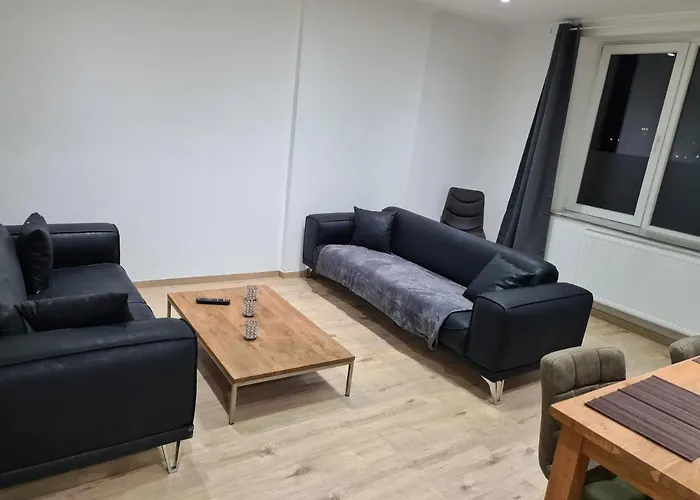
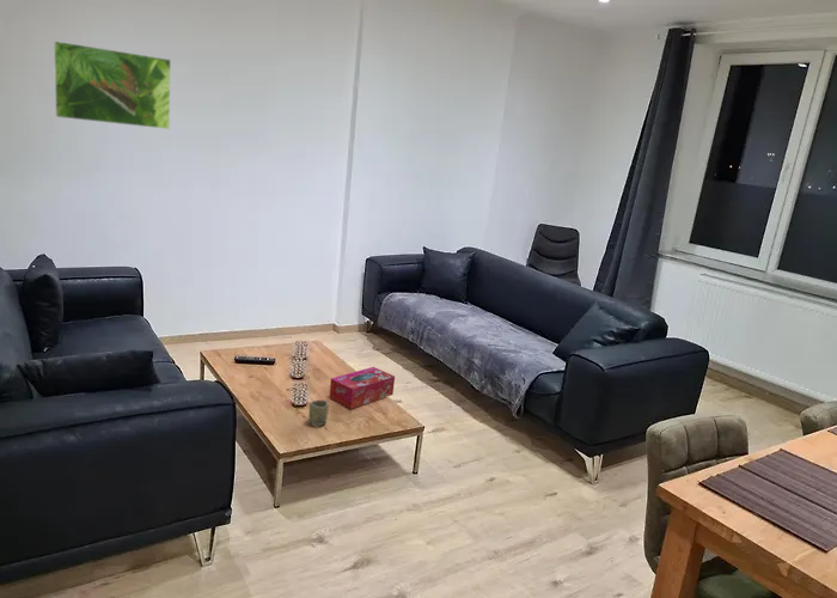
+ cup [307,399,330,427]
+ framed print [53,39,172,130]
+ tissue box [328,366,396,410]
